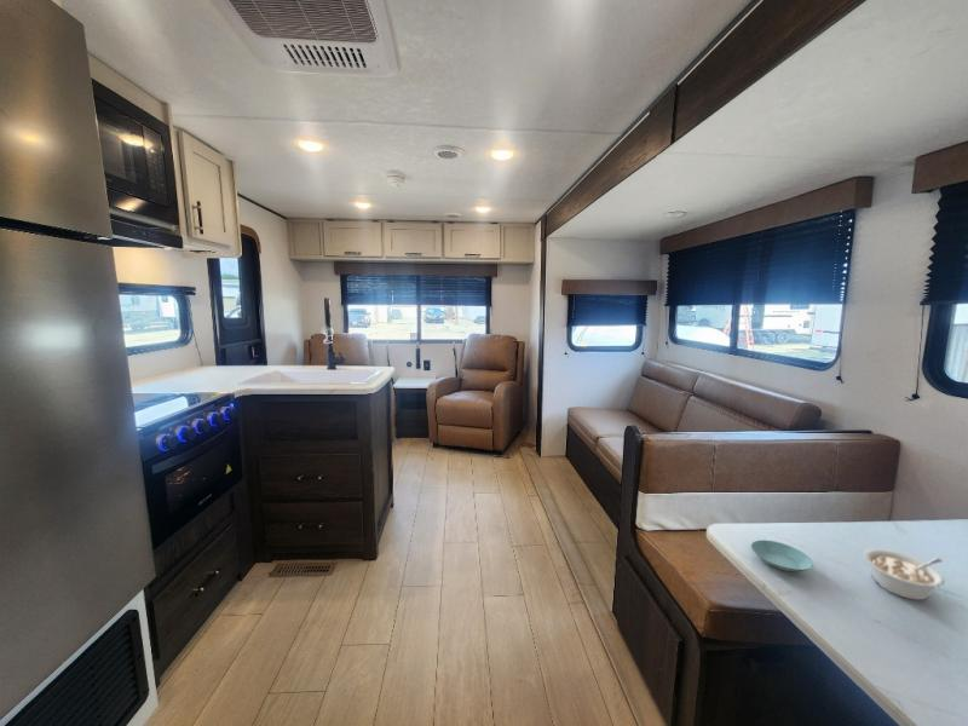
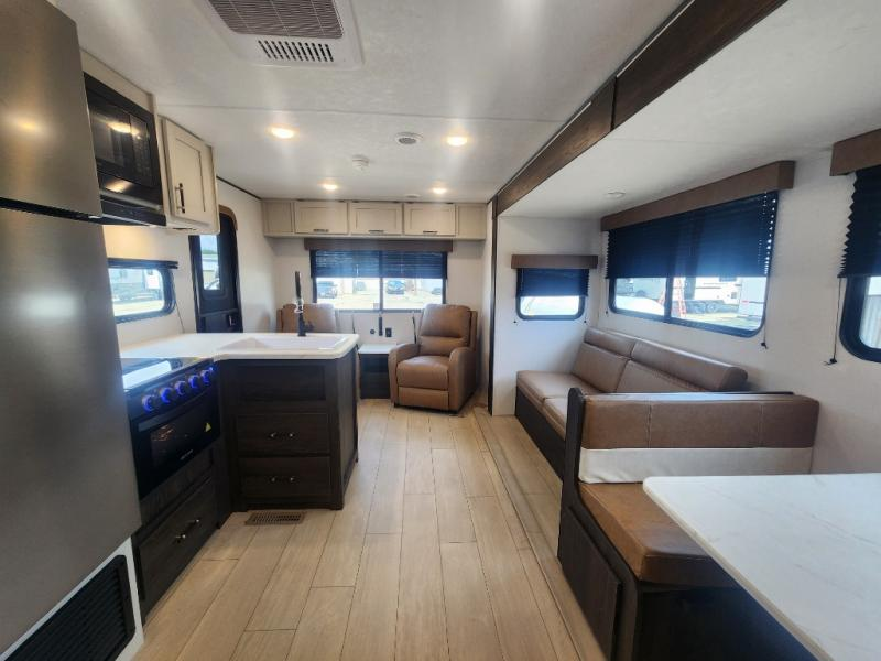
- legume [863,548,946,601]
- saucer [750,538,814,572]
